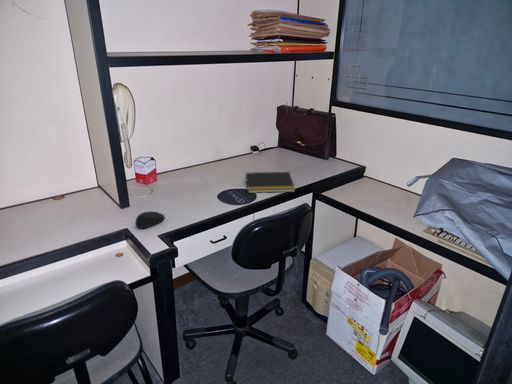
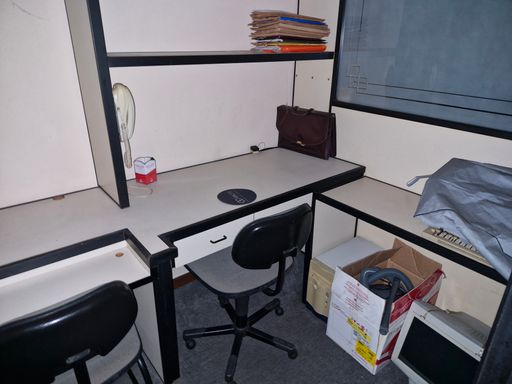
- notepad [244,171,296,194]
- computer mouse [134,210,165,230]
